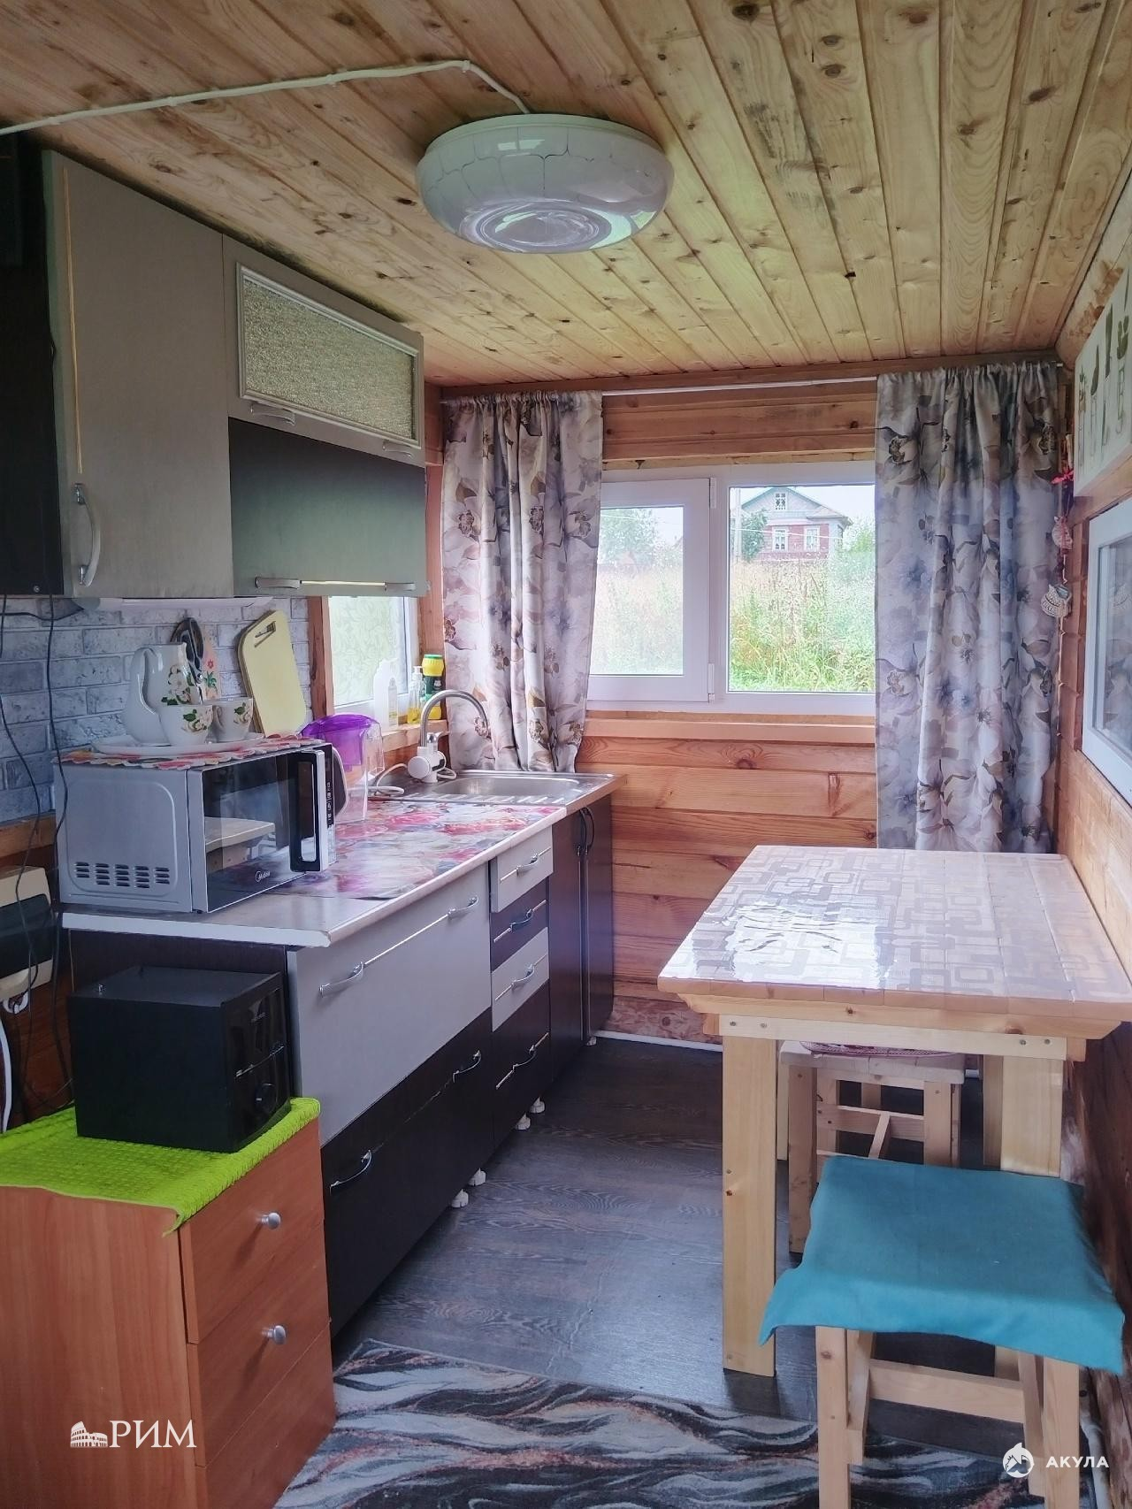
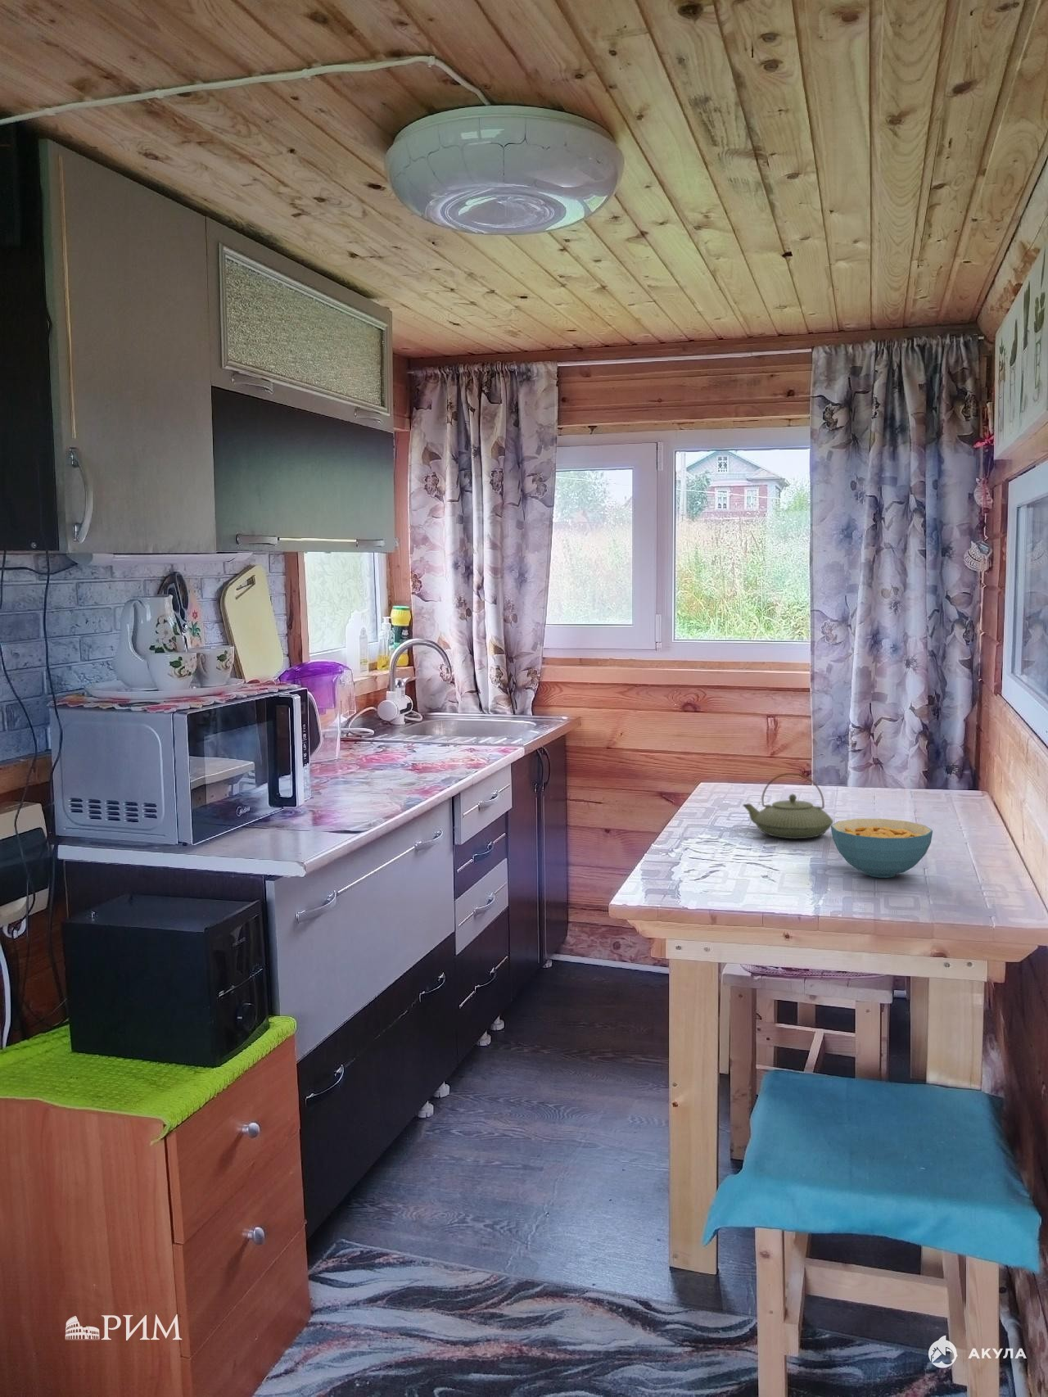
+ cereal bowl [830,818,934,878]
+ teapot [742,772,834,839]
